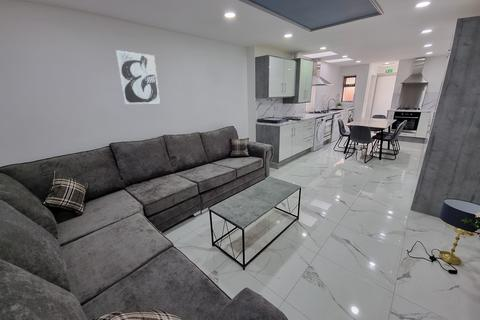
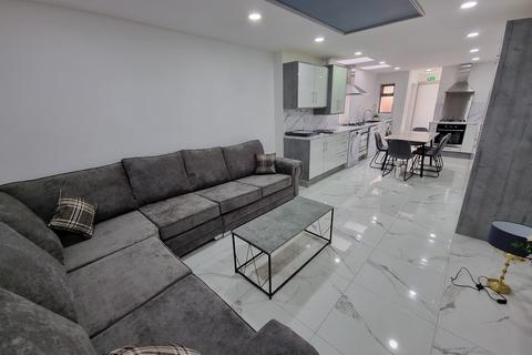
- wall art [115,49,161,105]
